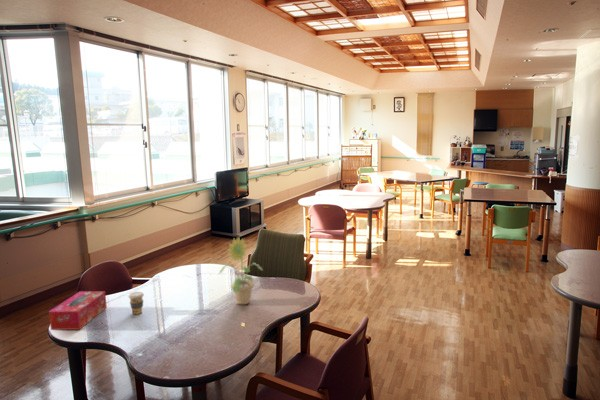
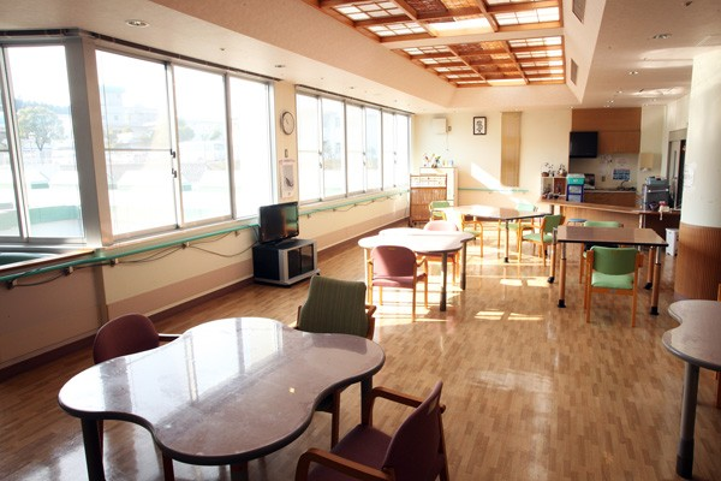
- tissue box [48,290,108,331]
- sunflower [218,236,264,305]
- coffee cup [127,291,145,315]
